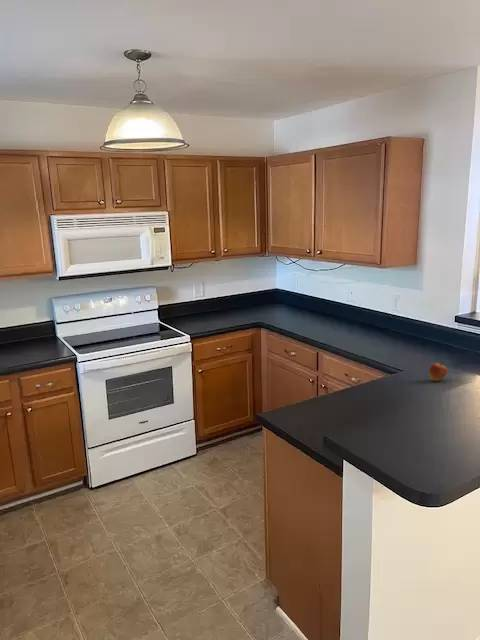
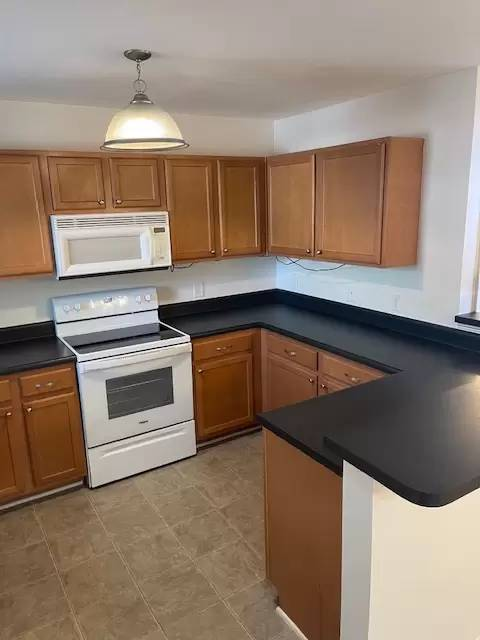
- fruit [428,361,448,382]
